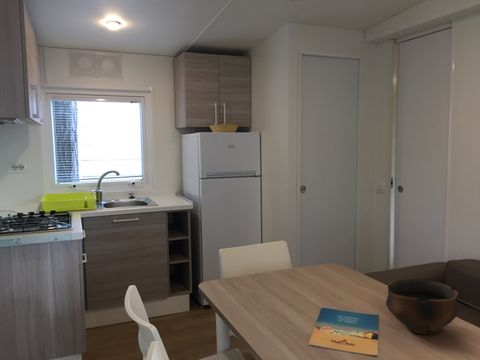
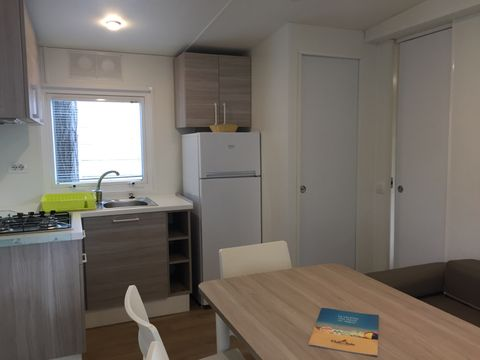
- bowl [385,278,459,336]
